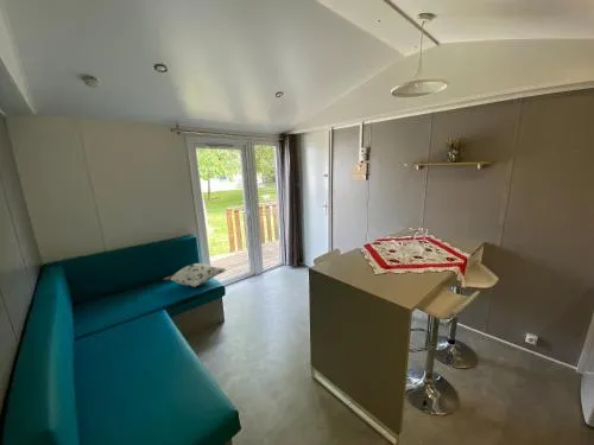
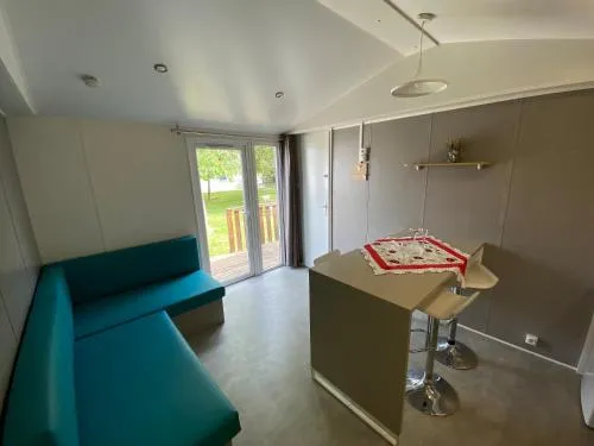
- decorative pillow [162,262,227,288]
